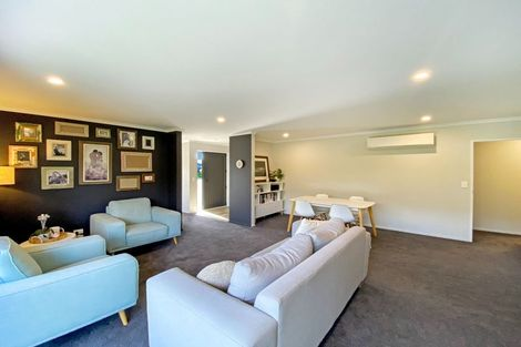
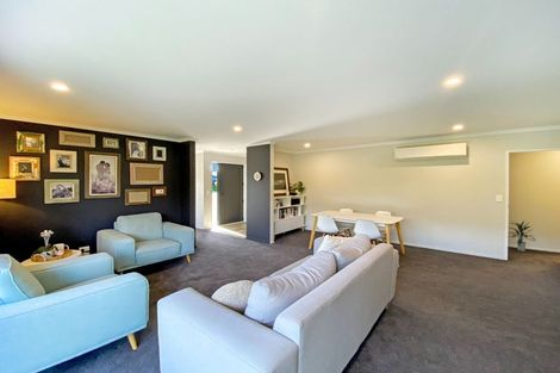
+ indoor plant [508,220,537,253]
